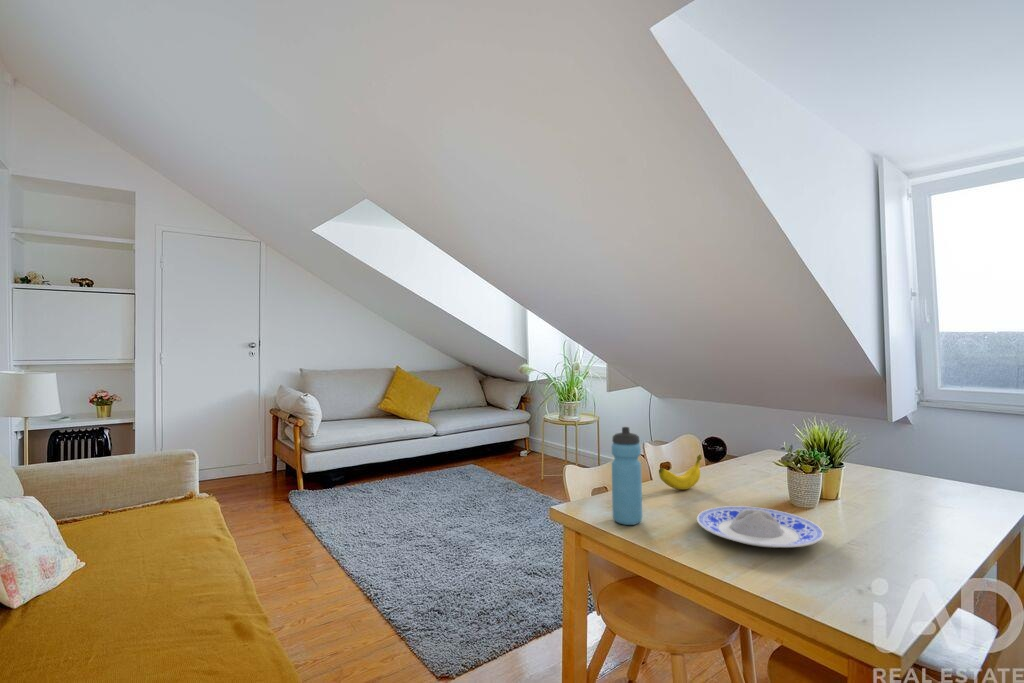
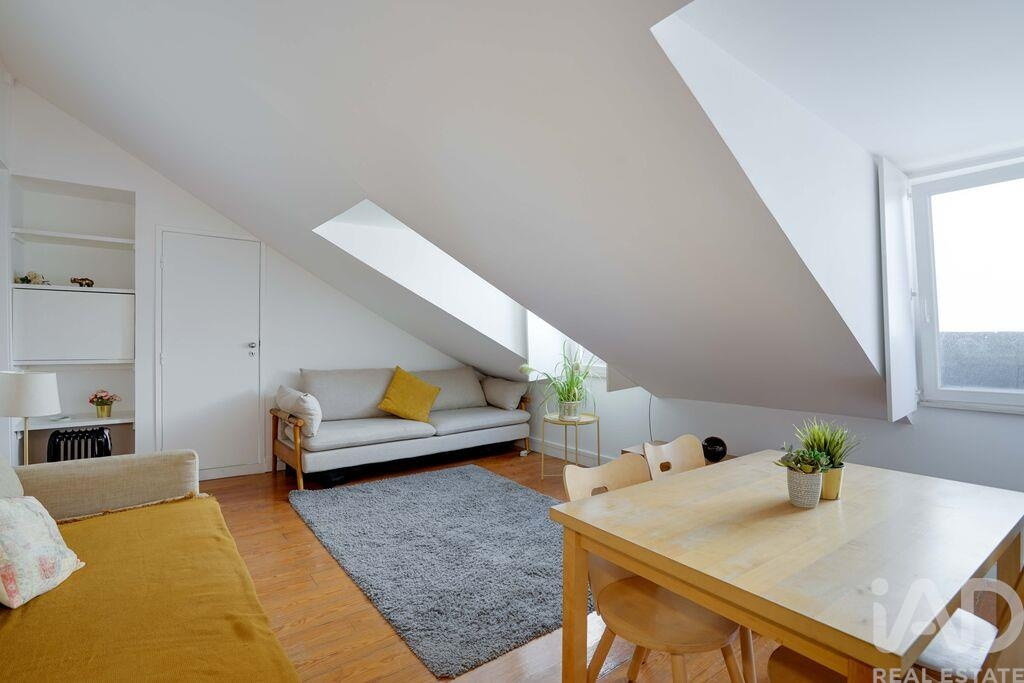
- plate [696,505,825,549]
- water bottle [611,426,643,526]
- banana [658,454,703,490]
